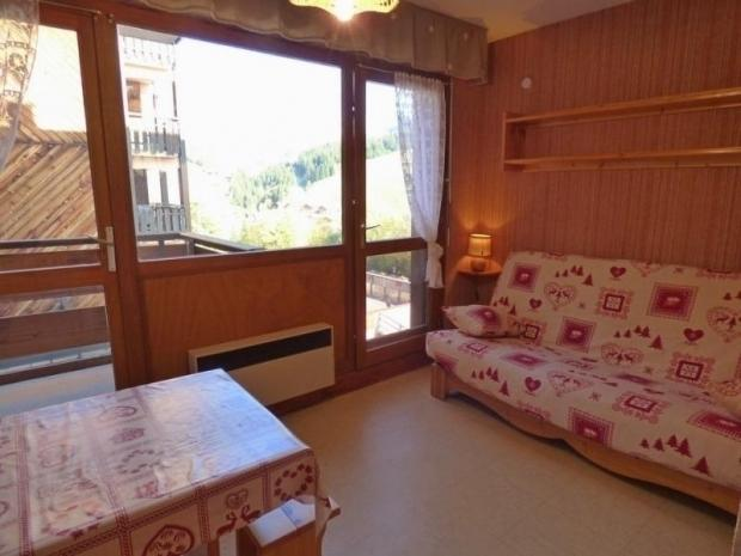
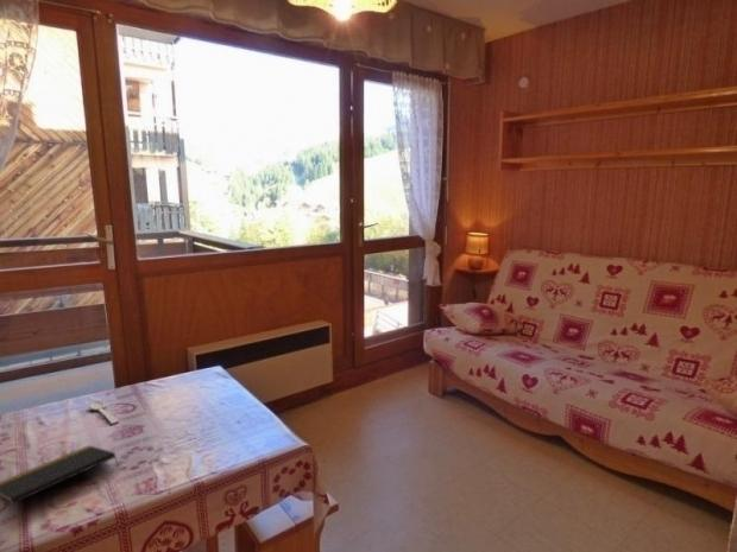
+ spoon [88,400,120,425]
+ notepad [0,444,119,506]
